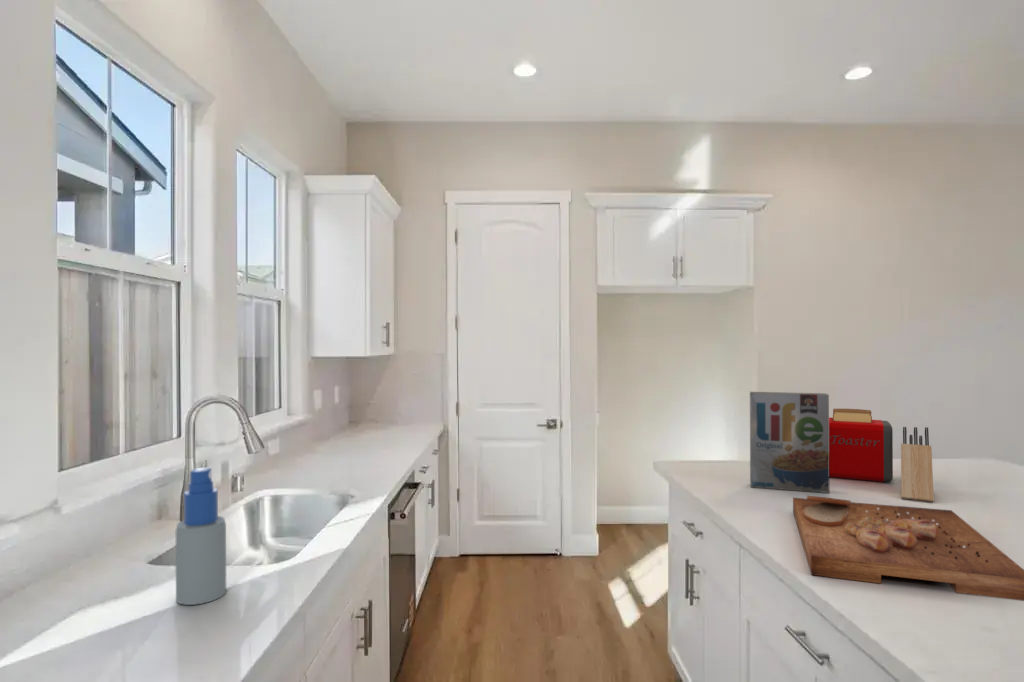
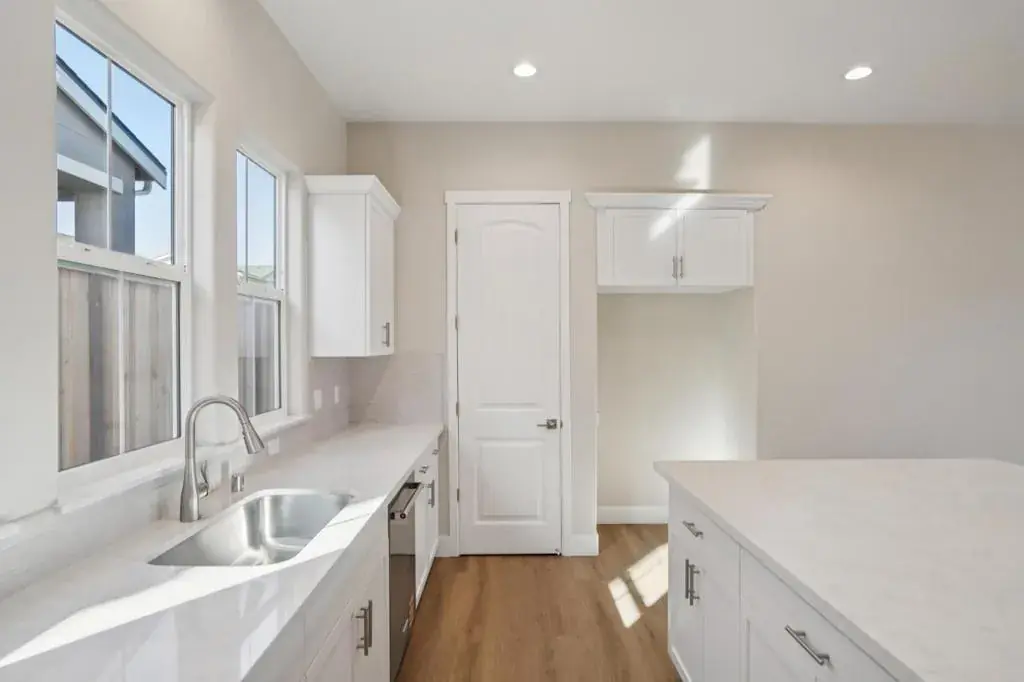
- cutting board [792,495,1024,602]
- toaster [829,408,894,483]
- cereal box [749,391,830,494]
- spray bottle [175,467,227,606]
- knife block [900,426,935,503]
